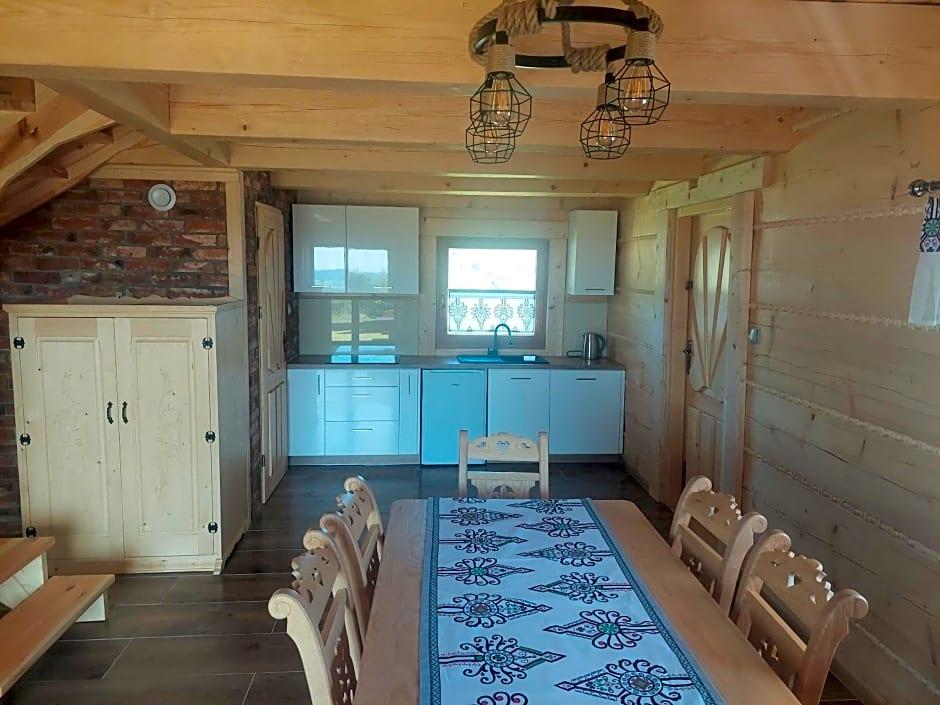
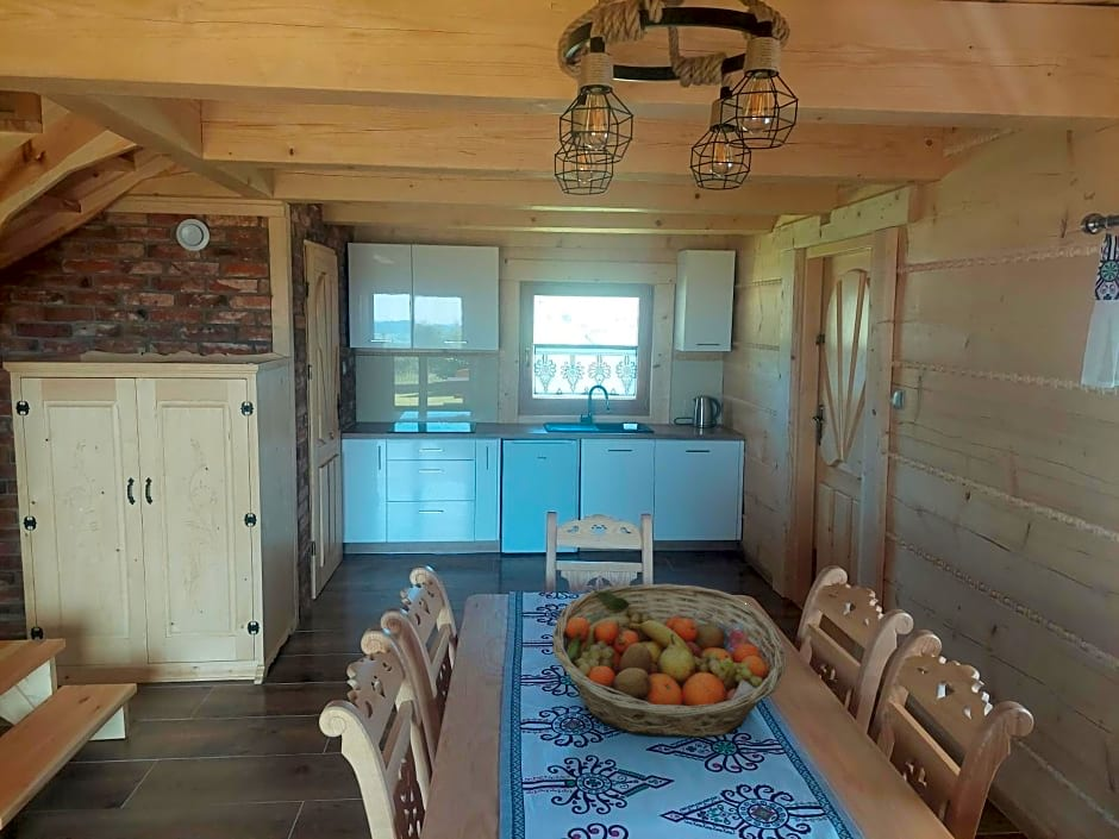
+ fruit basket [551,583,787,739]
